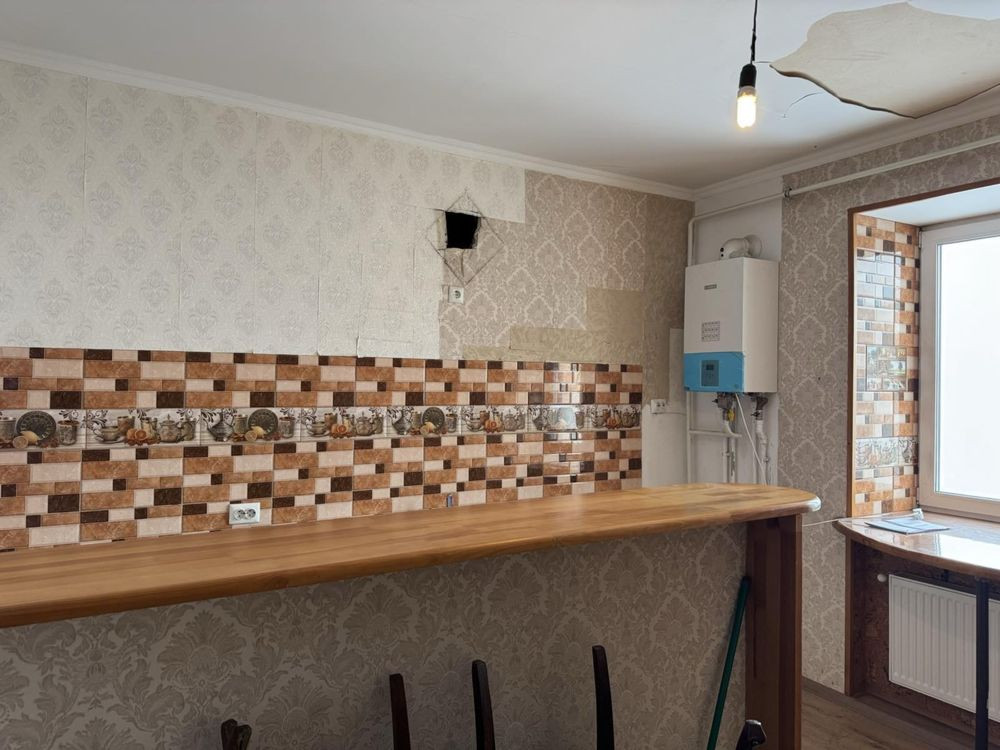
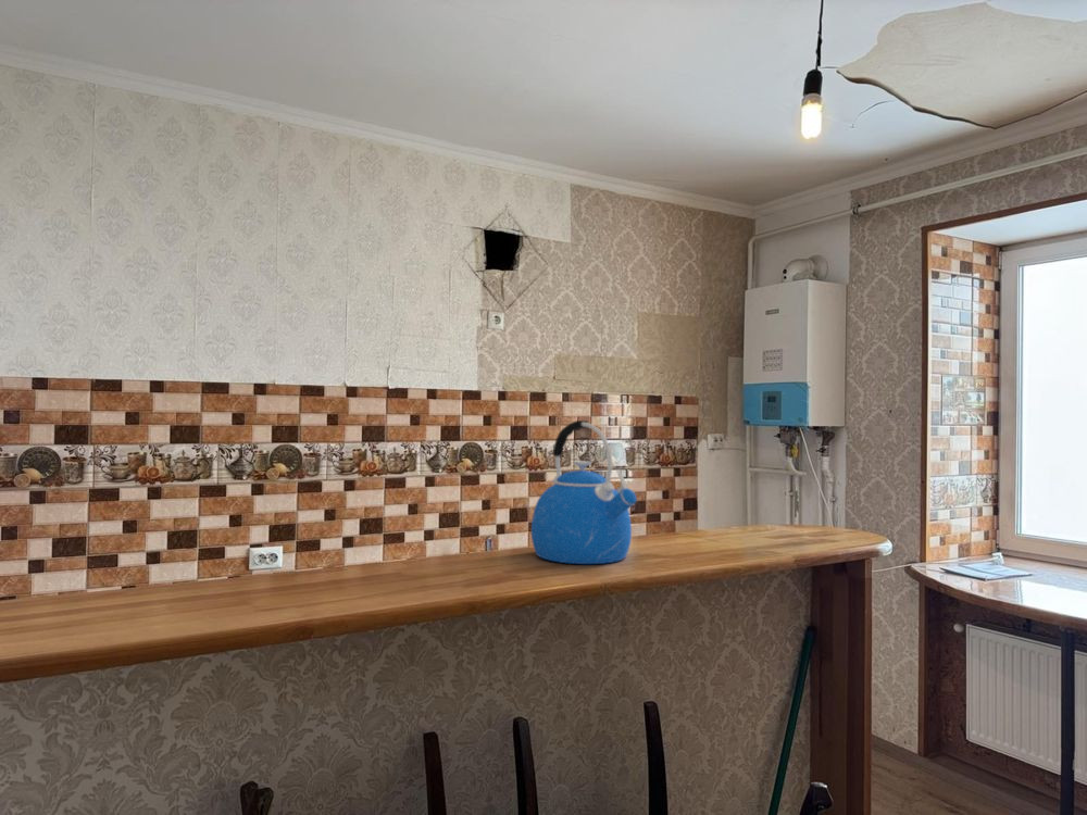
+ kettle [530,419,638,565]
